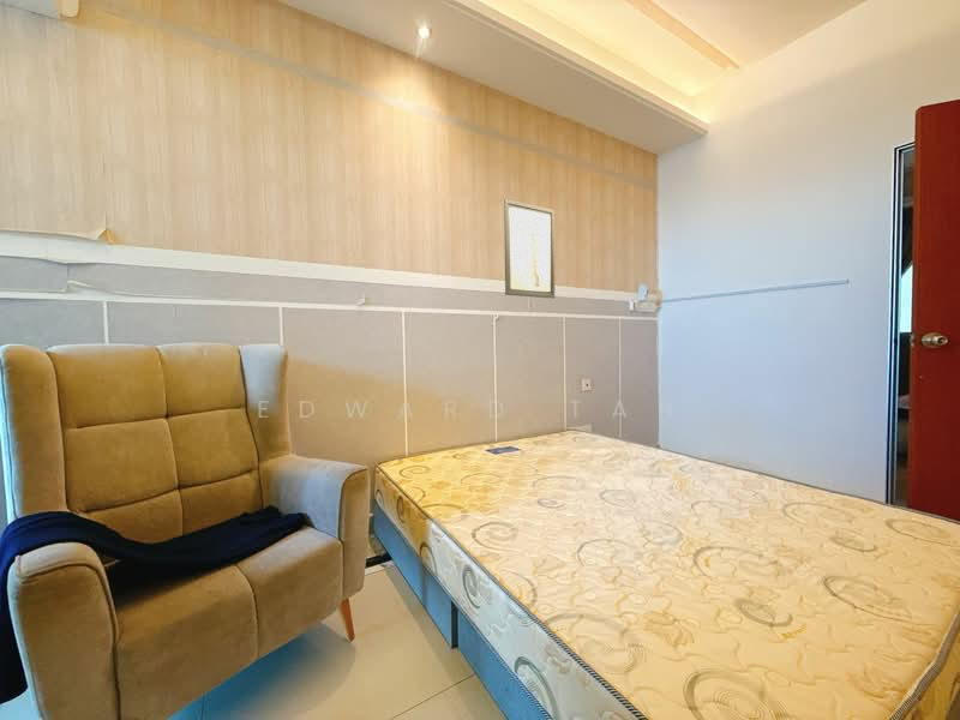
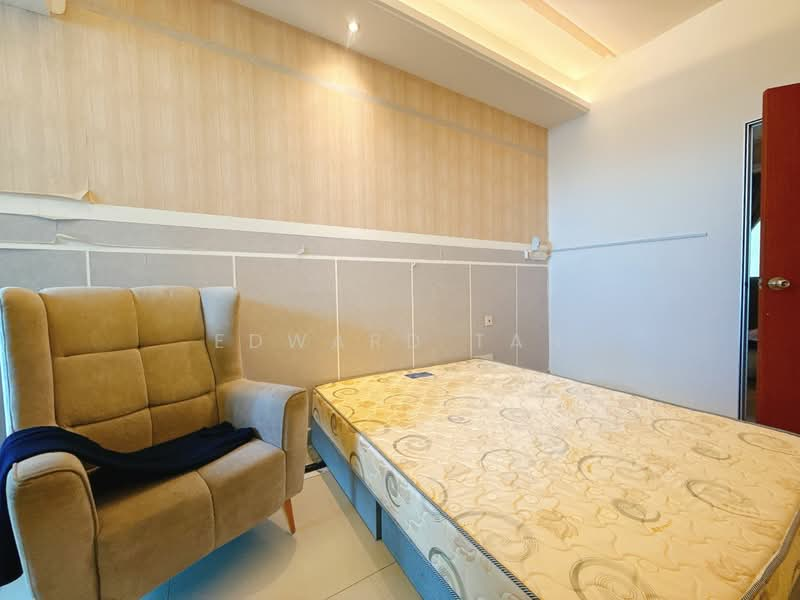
- wall art [503,198,556,299]
